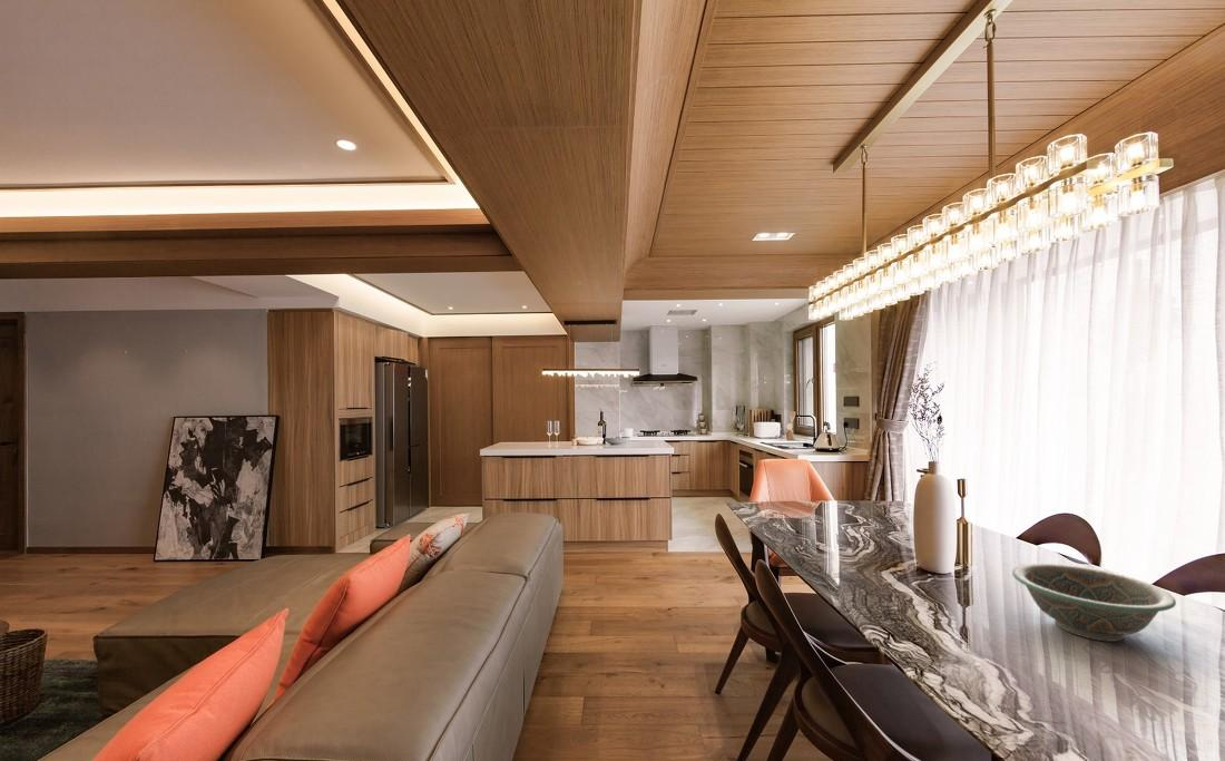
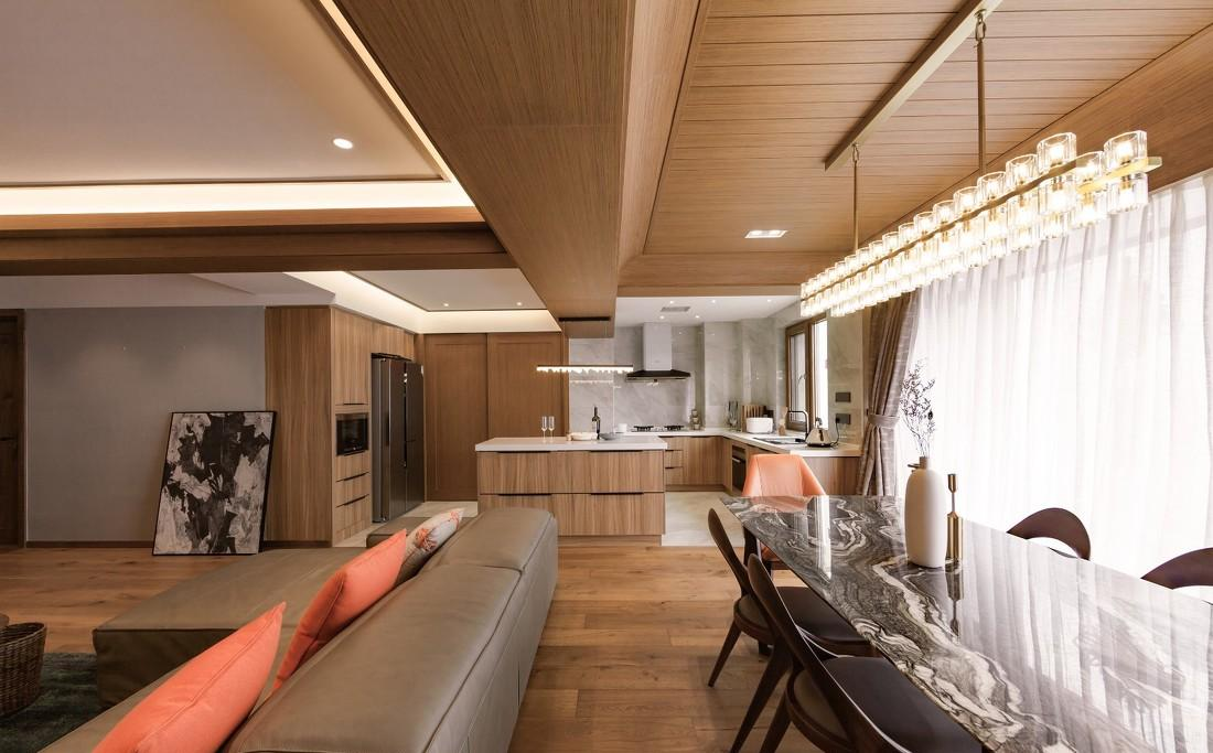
- decorative bowl [1011,563,1177,643]
